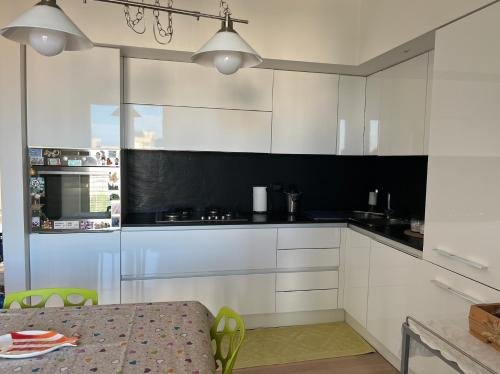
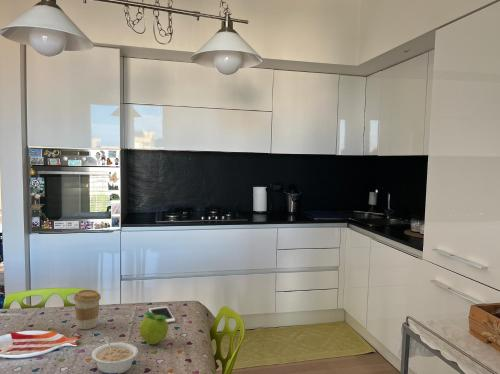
+ coffee cup [73,289,102,330]
+ legume [91,336,139,374]
+ fruit [138,311,169,345]
+ cell phone [148,305,176,324]
